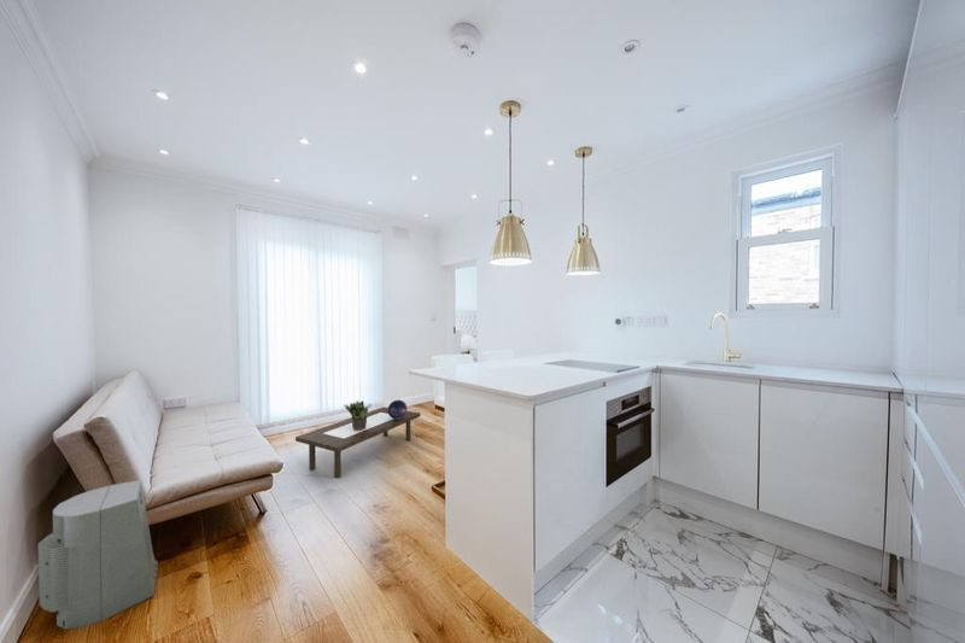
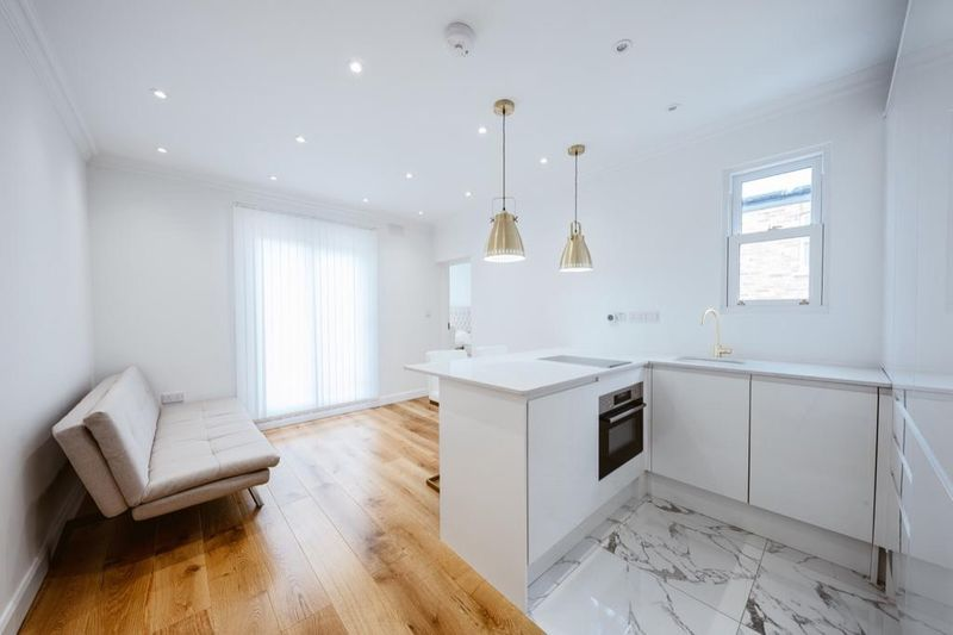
- decorative sphere [387,399,409,420]
- fan [37,479,159,631]
- potted plant [343,399,372,429]
- coffee table [294,407,421,479]
